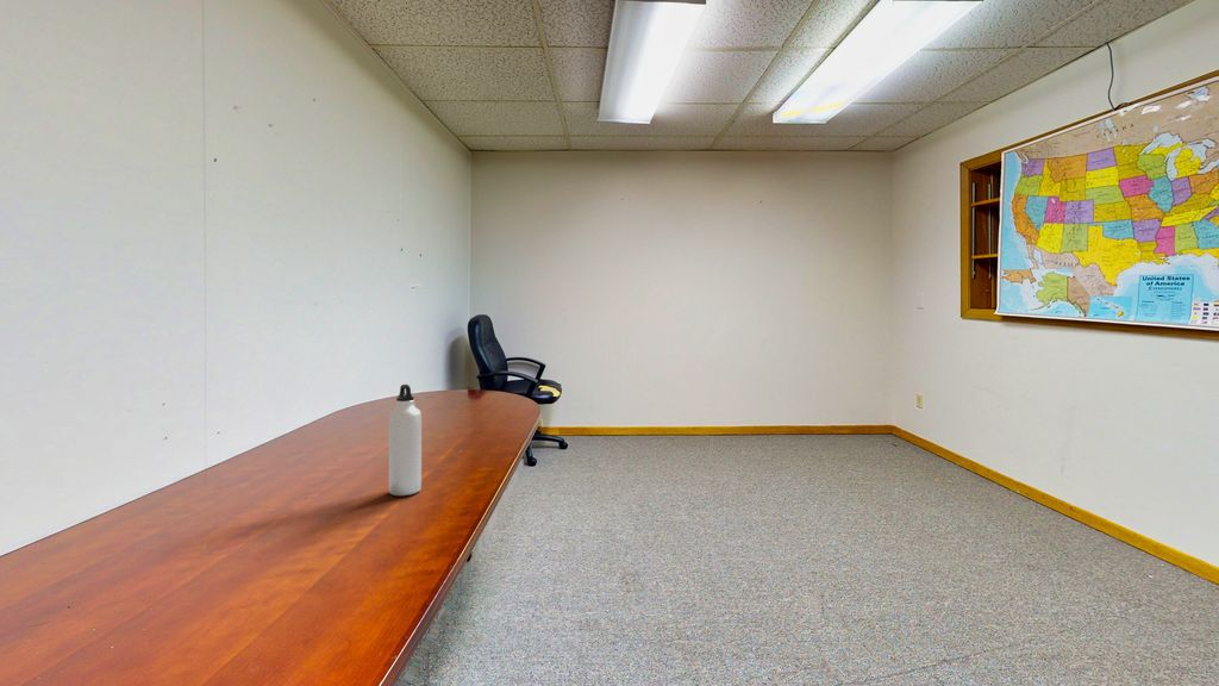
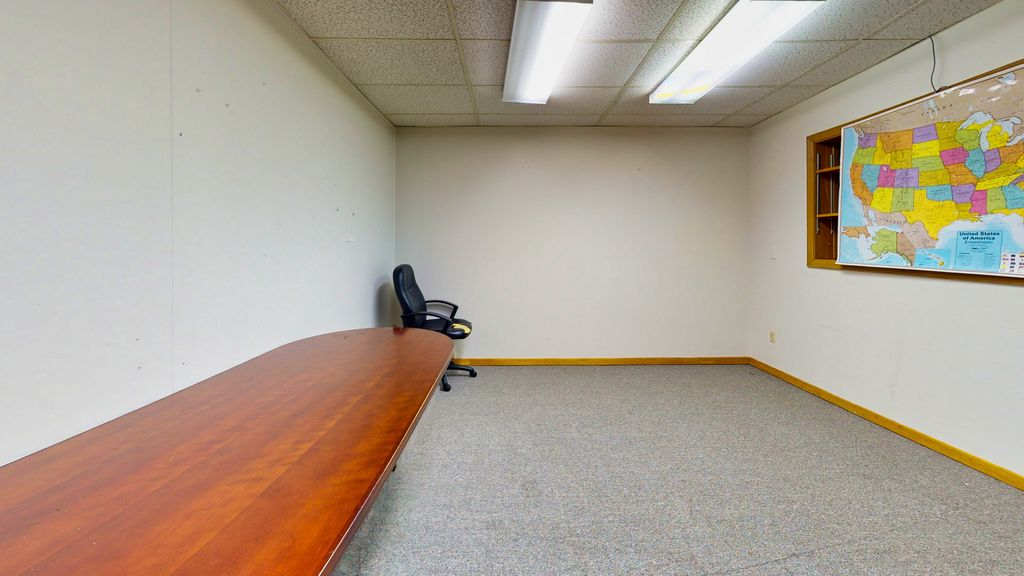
- water bottle [388,383,423,497]
